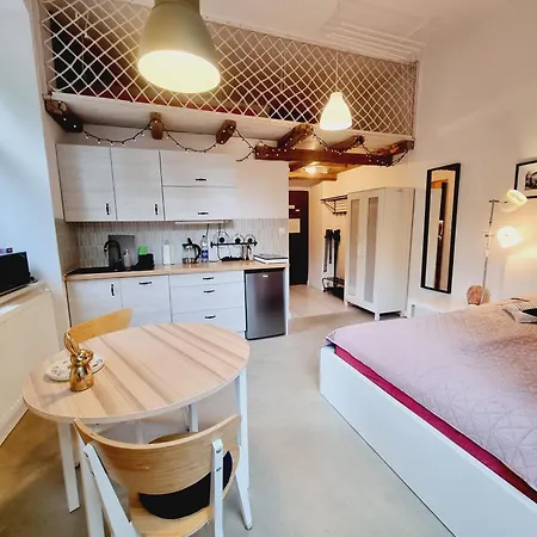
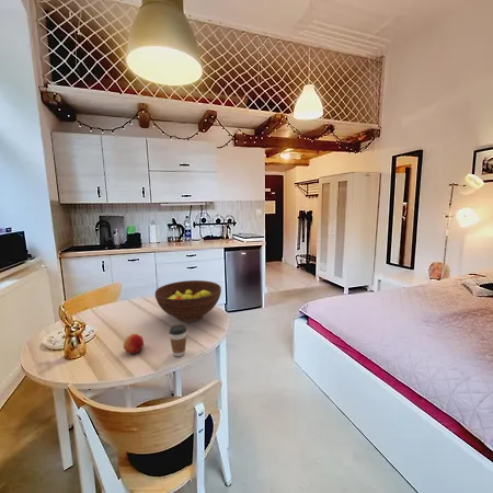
+ apple [123,333,145,355]
+ coffee cup [168,323,187,357]
+ fruit bowl [154,279,222,323]
